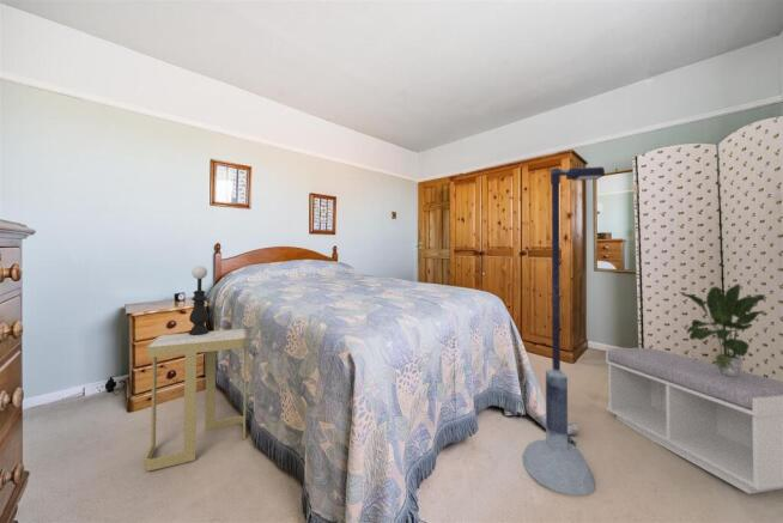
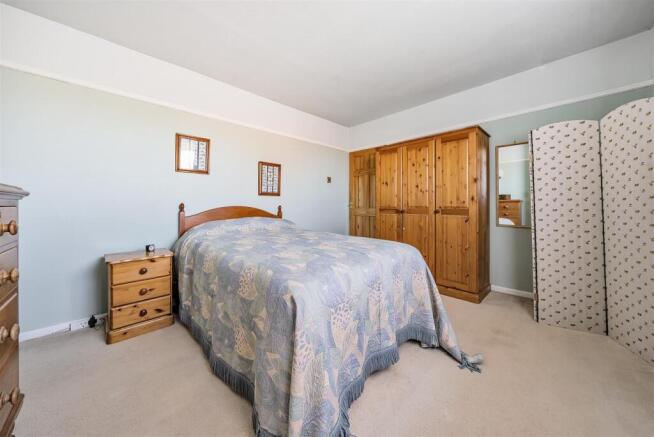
- side table [144,328,248,472]
- potted plant [679,284,766,377]
- bench [605,347,783,495]
- floor lamp [521,165,606,495]
- table lamp [188,264,210,335]
